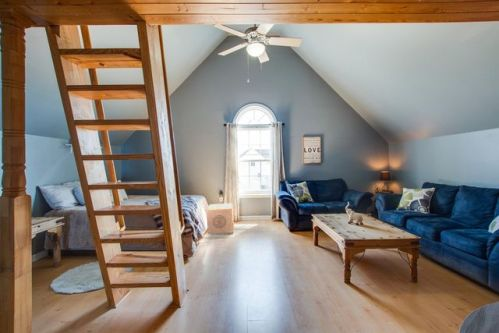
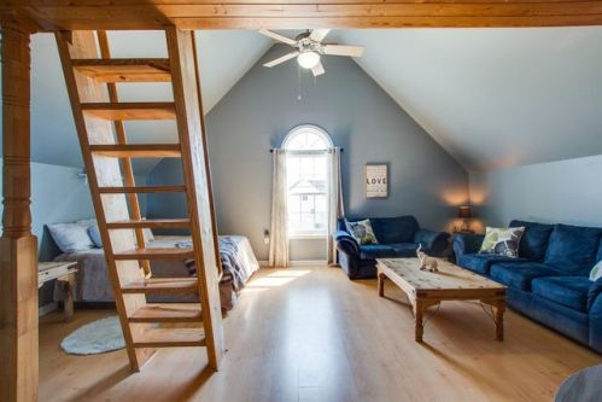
- cardboard box [205,202,235,235]
